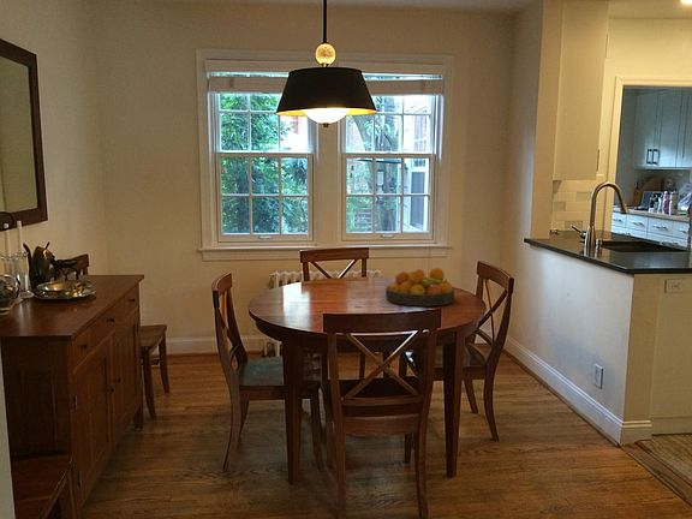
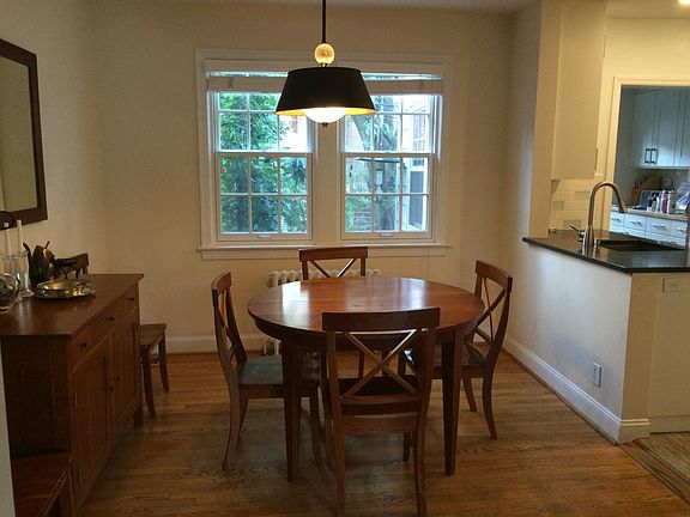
- fruit bowl [384,267,457,308]
